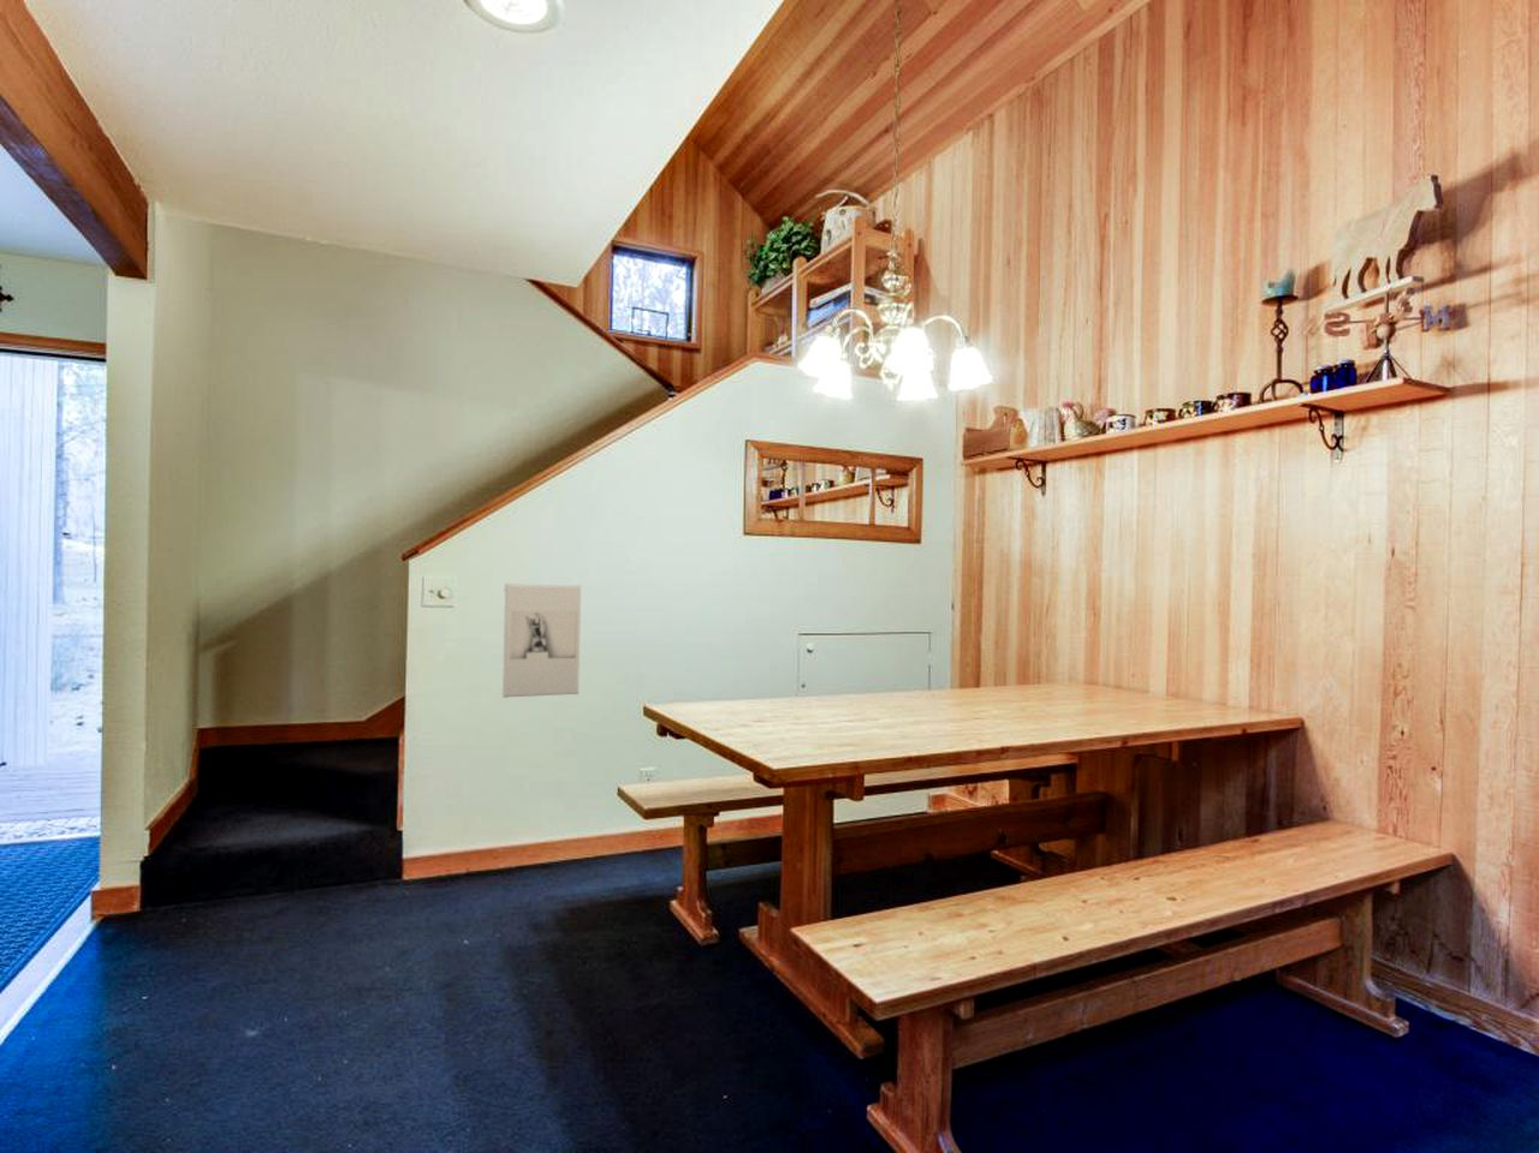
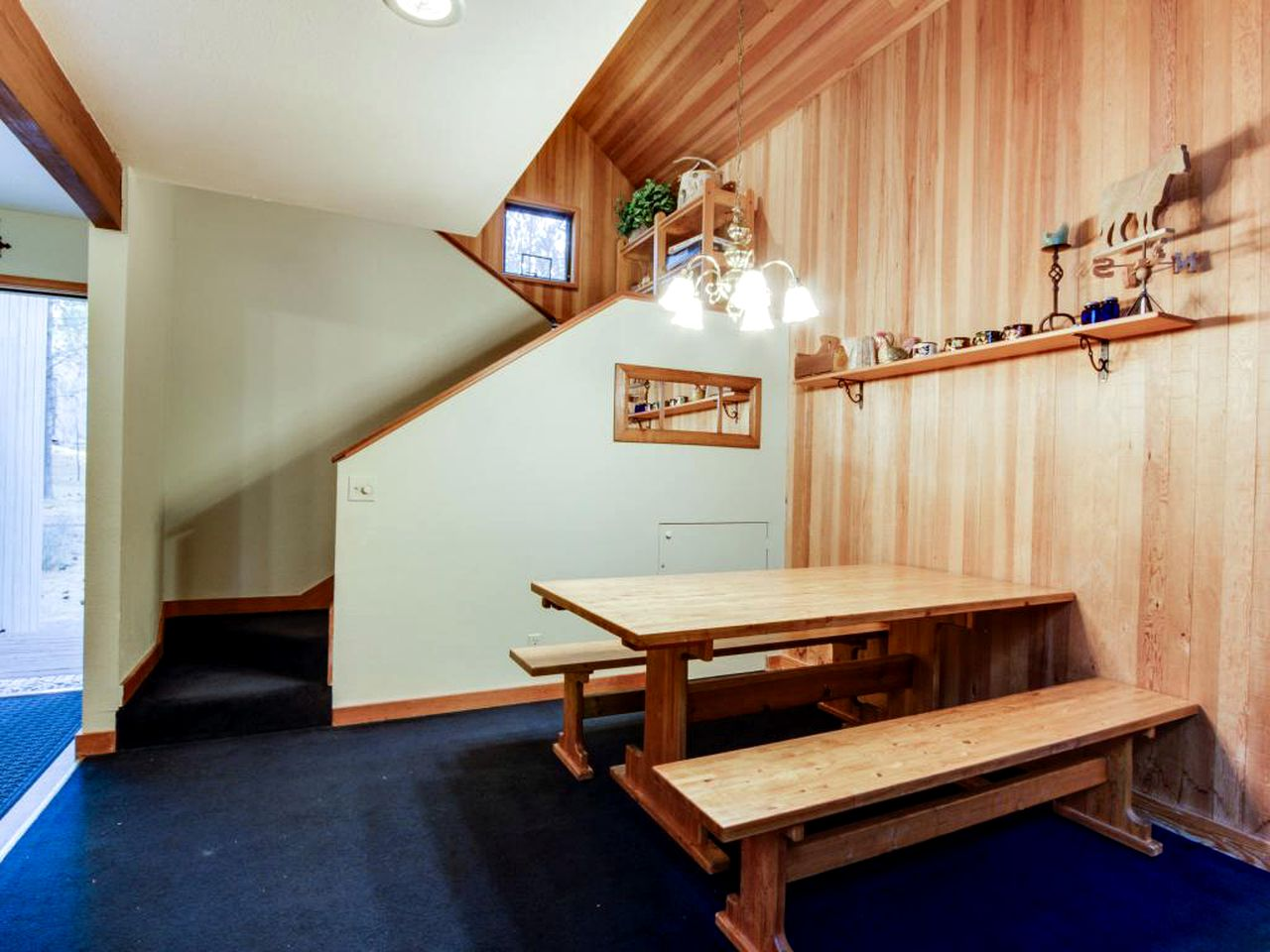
- wall sculpture [502,583,582,699]
